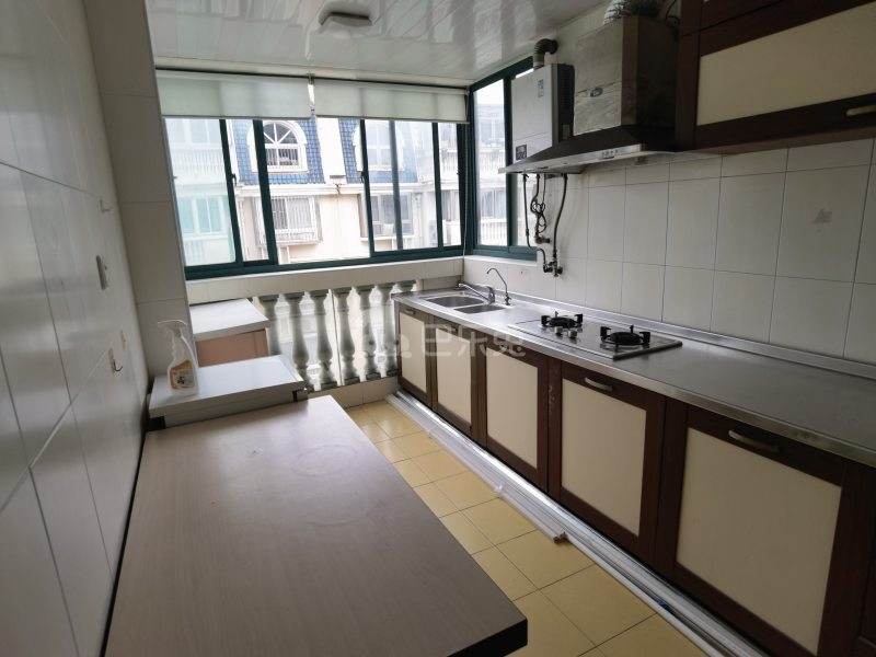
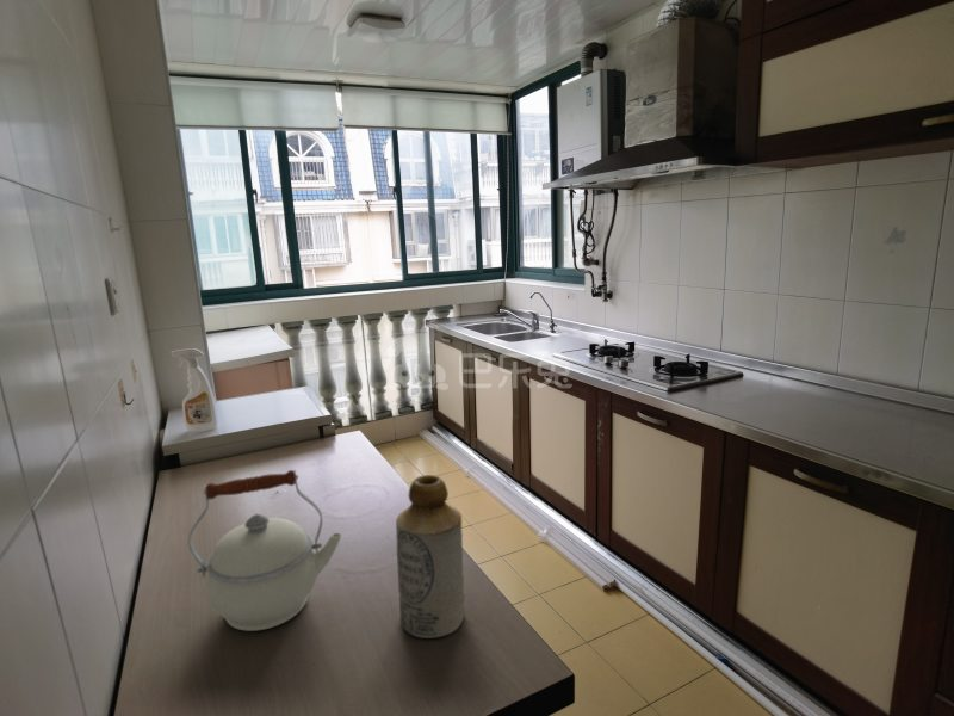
+ bottle [395,474,466,640]
+ kettle [187,469,343,632]
